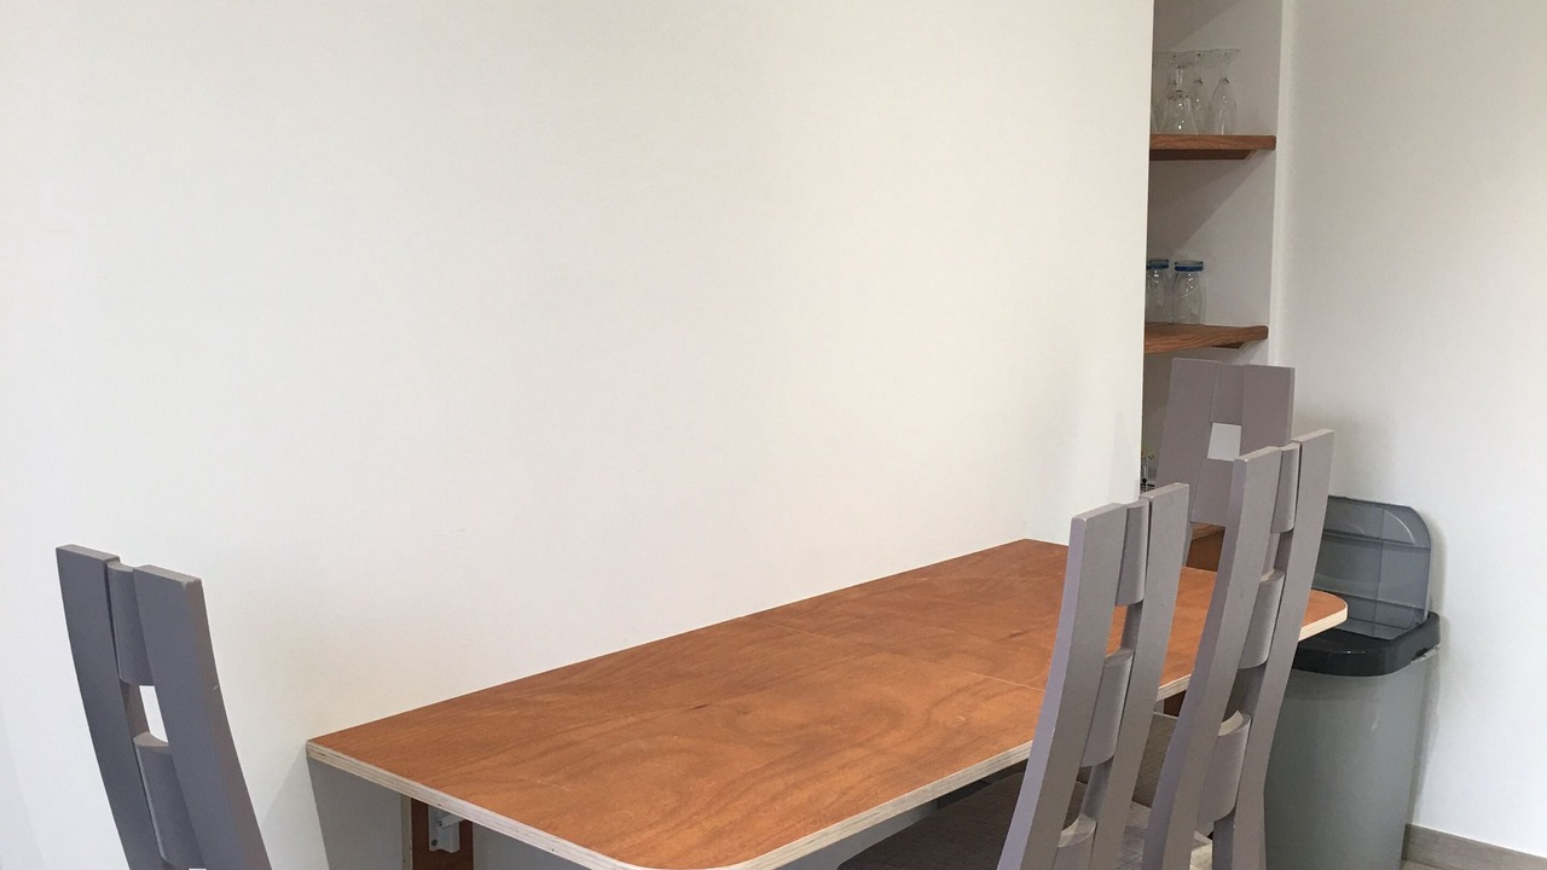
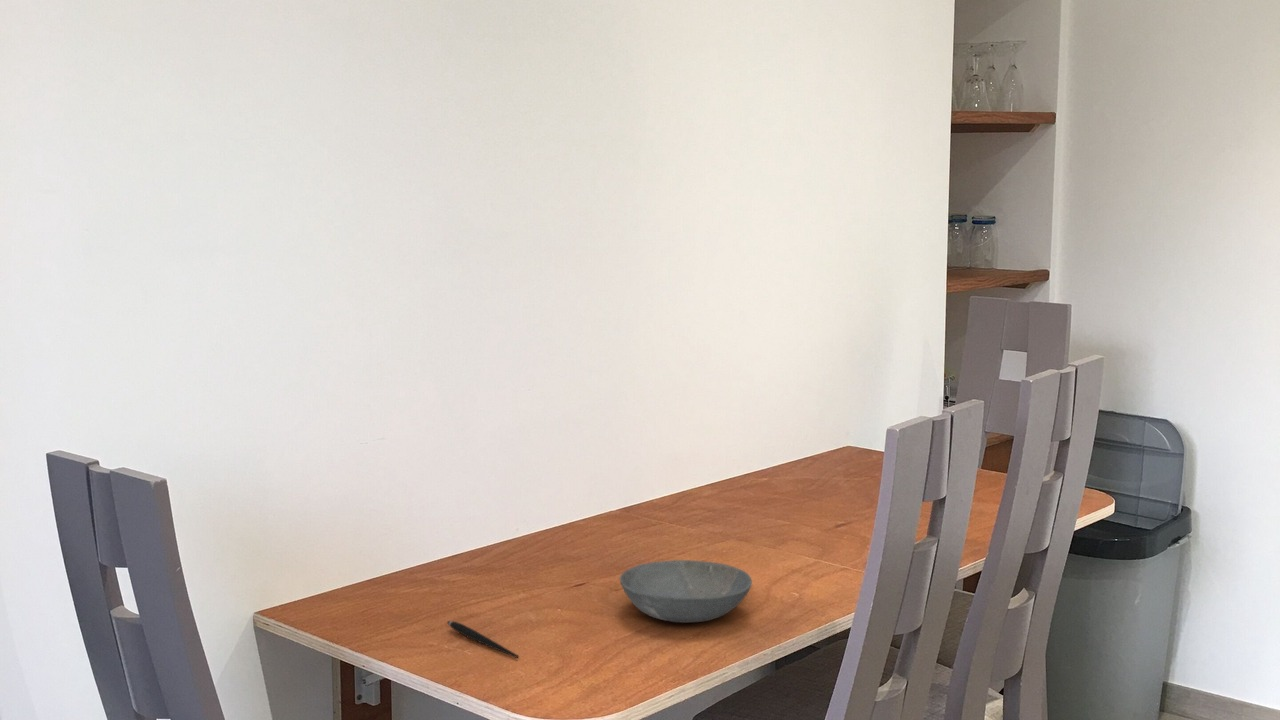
+ pen [446,620,520,659]
+ bowl [619,559,753,624]
